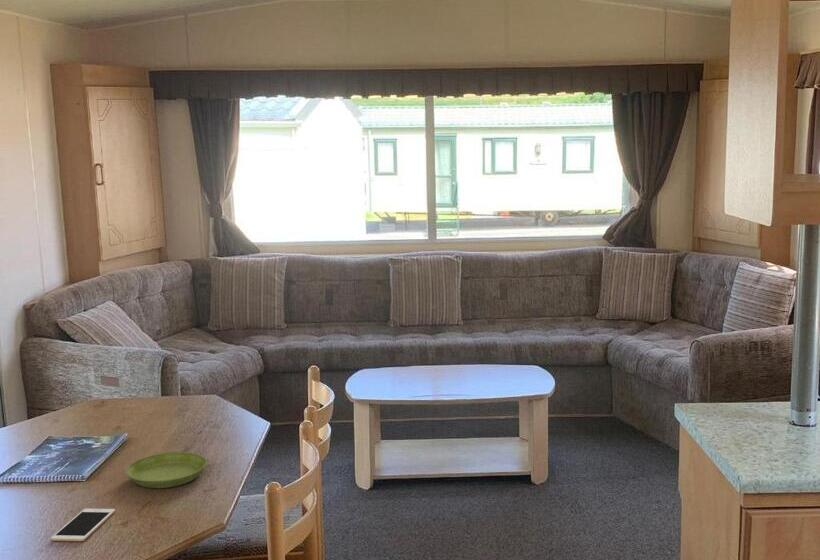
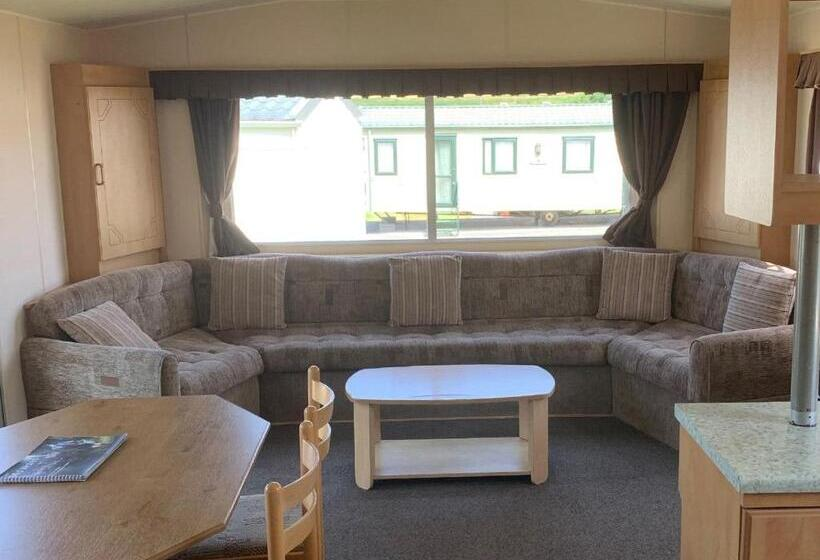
- saucer [125,451,208,489]
- cell phone [50,508,116,542]
